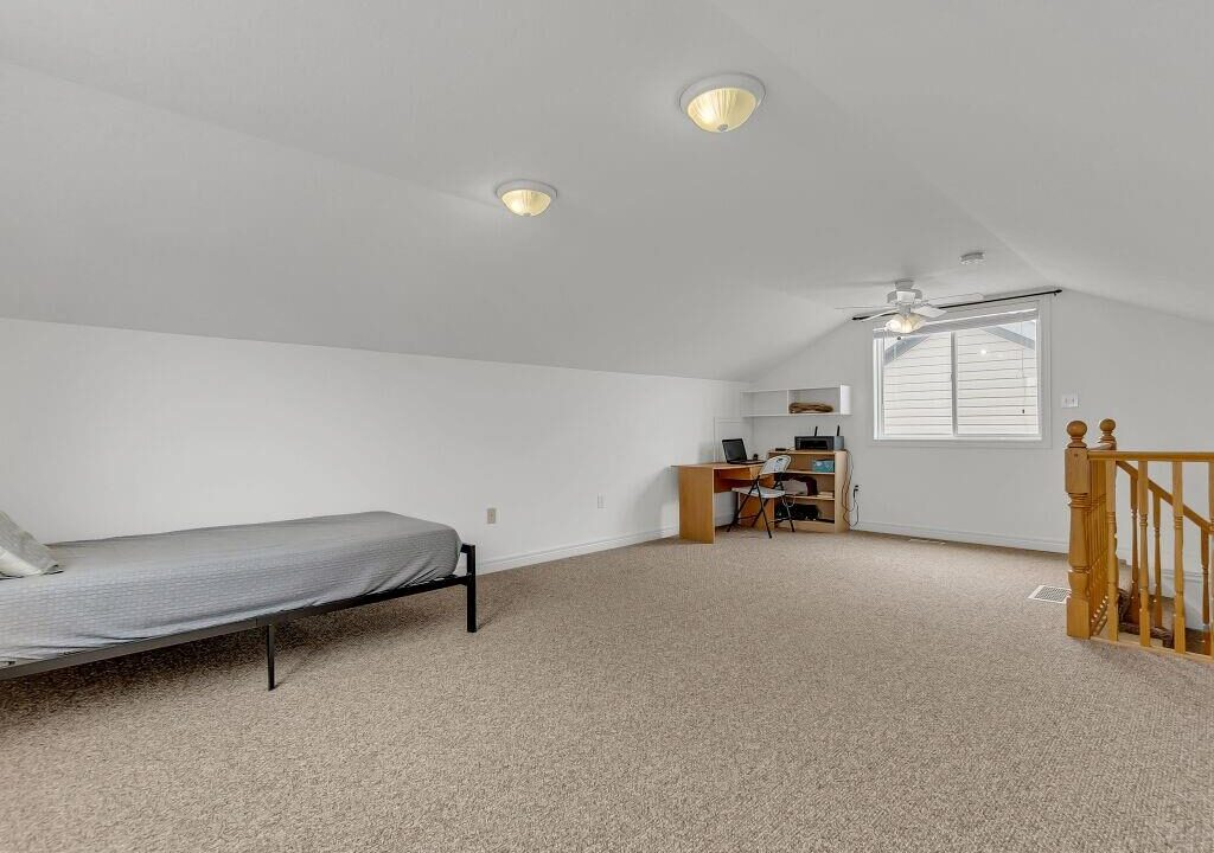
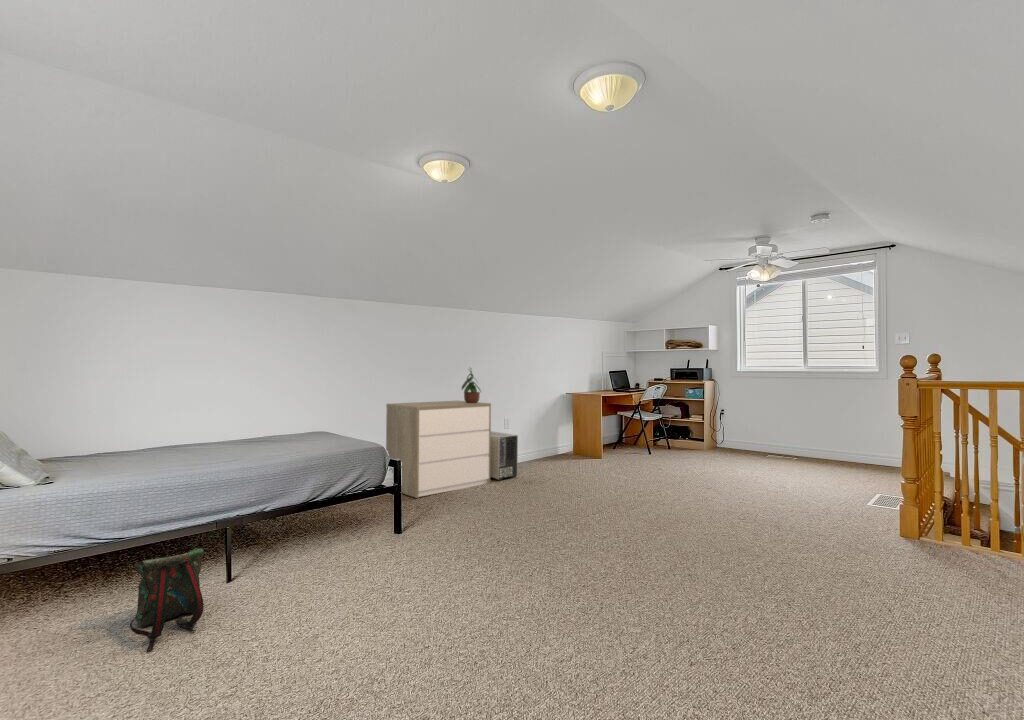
+ backpack [129,547,205,653]
+ potted plant [461,366,482,403]
+ air purifier [490,430,519,482]
+ dresser [385,400,492,499]
